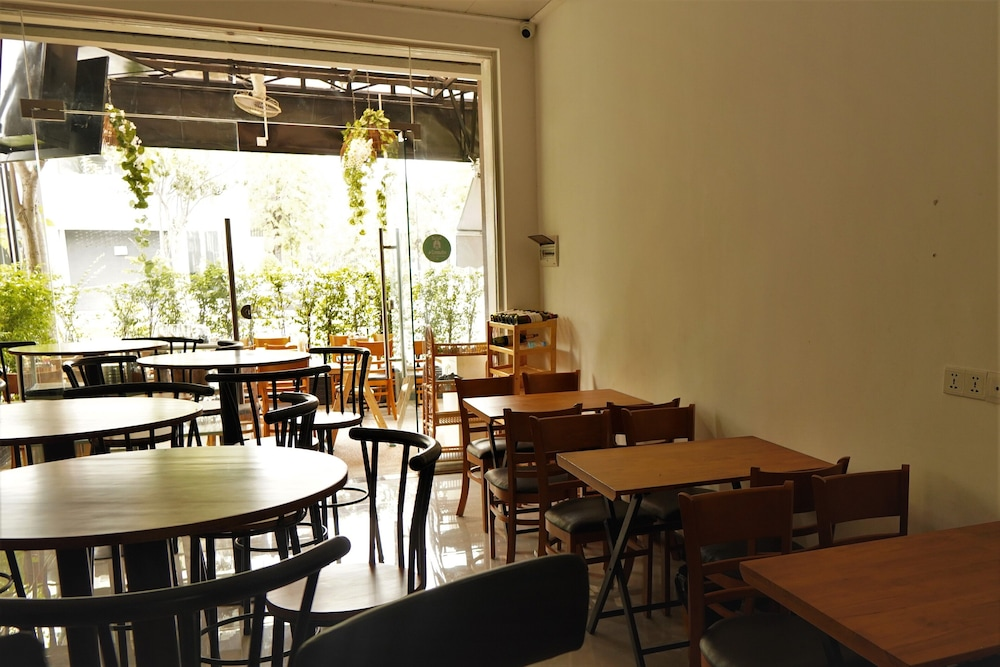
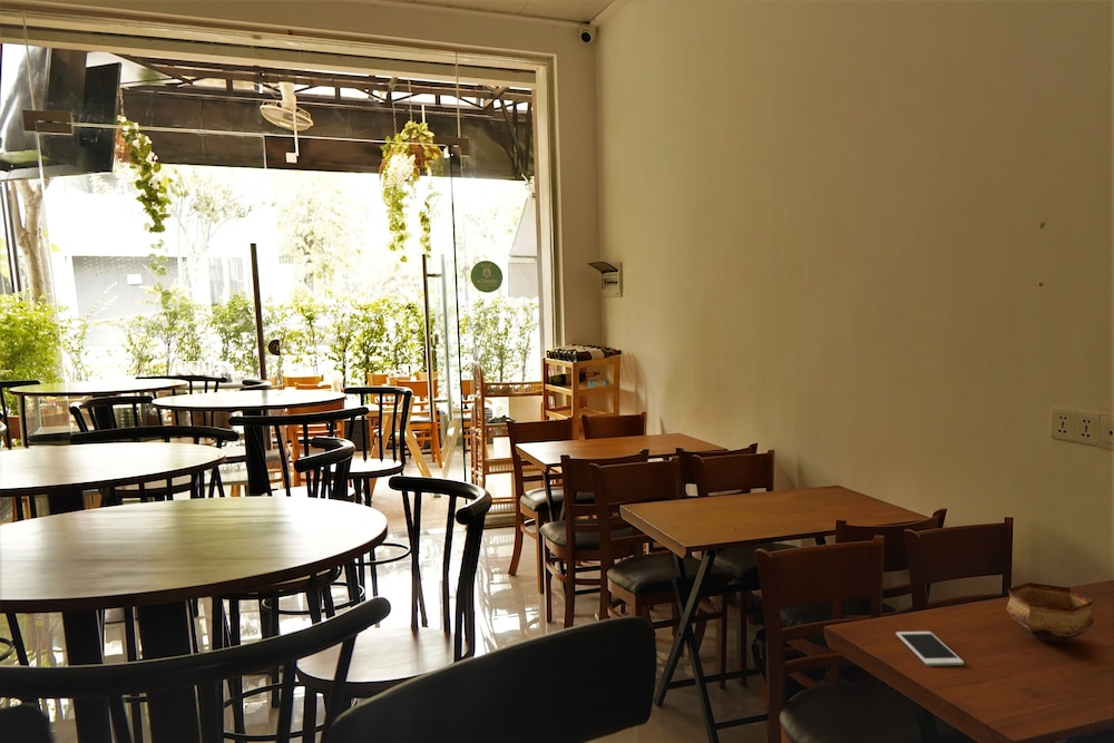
+ bowl [1005,581,1095,644]
+ cell phone [896,630,965,667]
